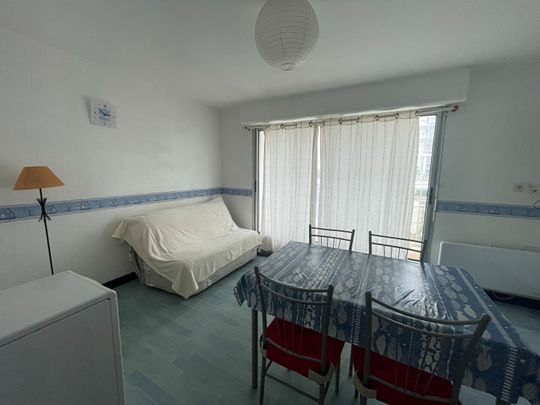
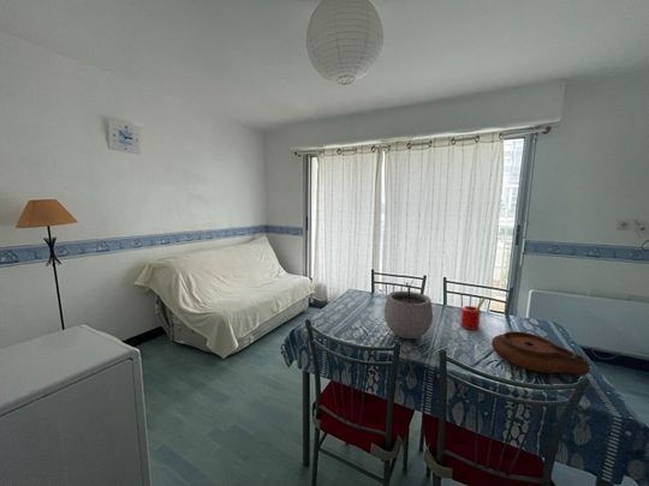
+ plant pot [383,280,434,340]
+ straw [460,296,487,331]
+ plate [490,330,591,377]
